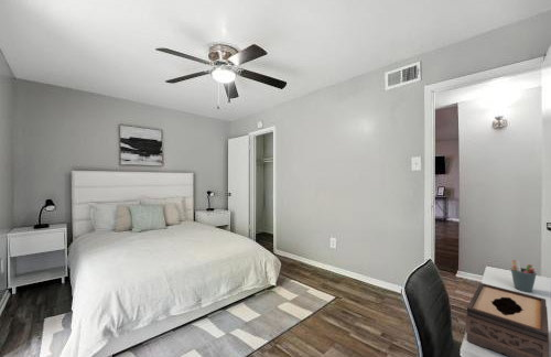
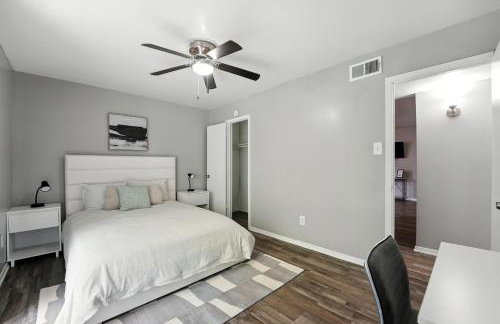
- pen holder [510,259,538,293]
- tissue box [465,282,550,357]
